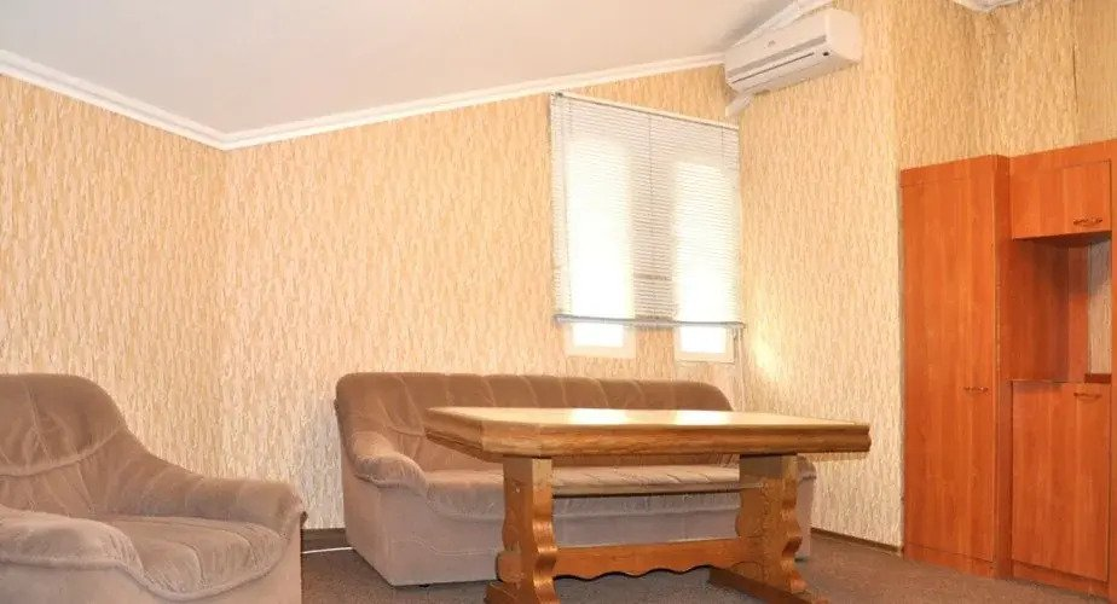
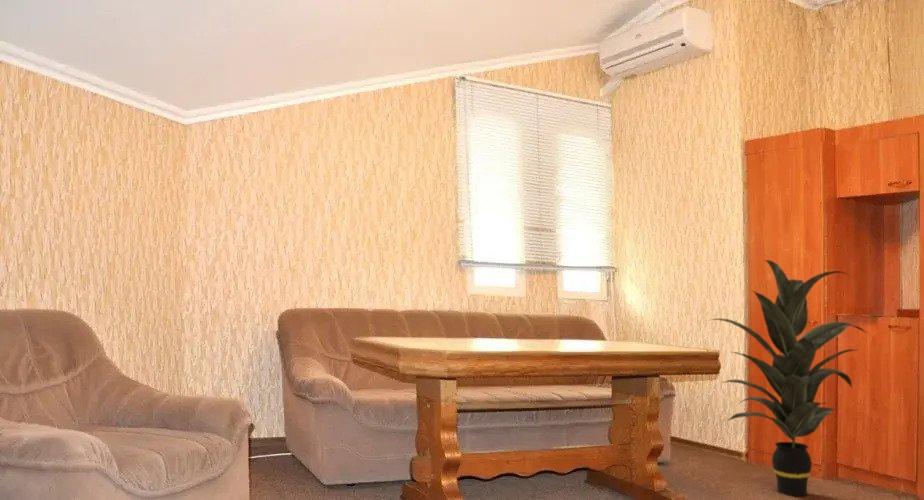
+ indoor plant [706,259,869,498]
